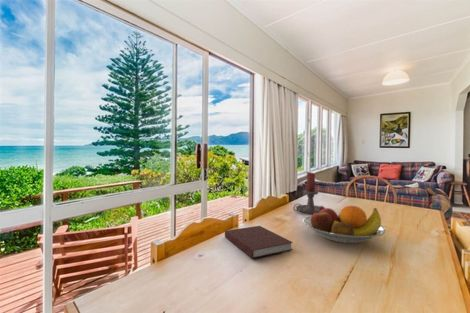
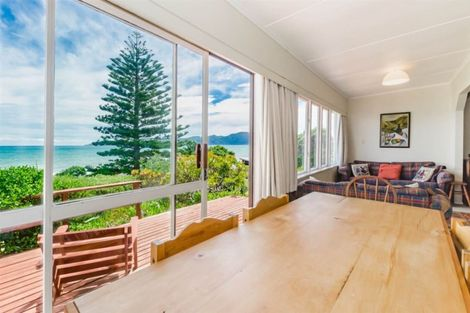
- notebook [224,225,294,259]
- candle holder [292,171,320,215]
- fruit bowl [302,205,387,244]
